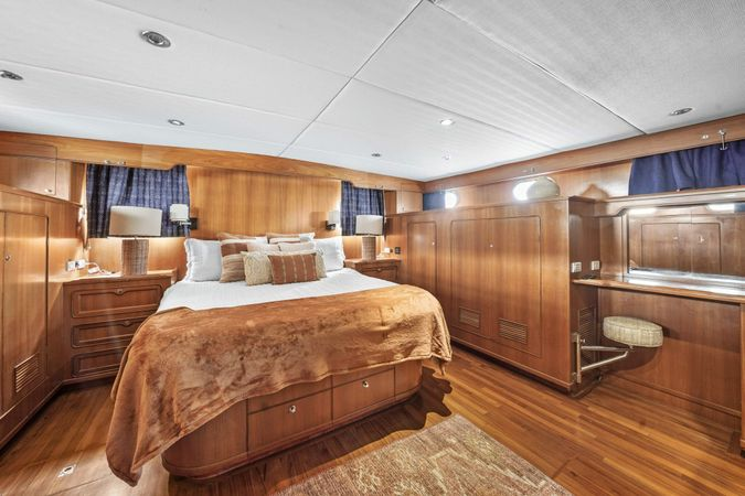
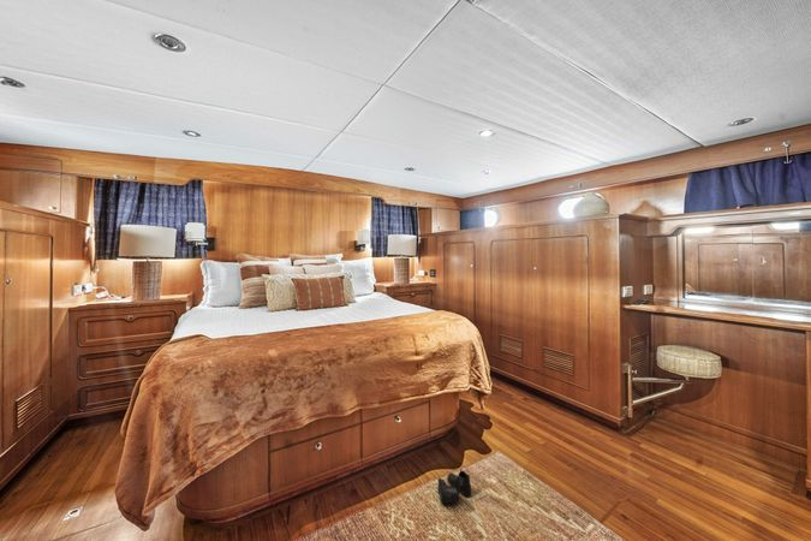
+ boots [437,468,472,504]
